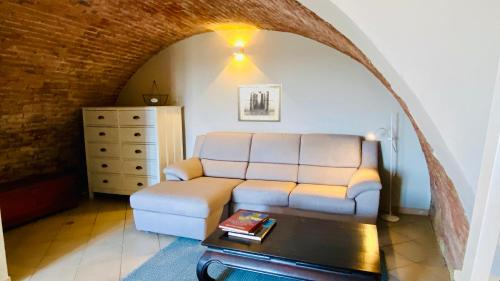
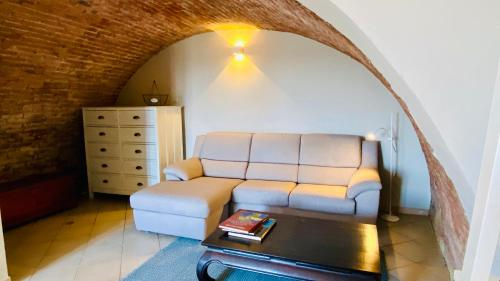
- wall art [237,83,282,123]
